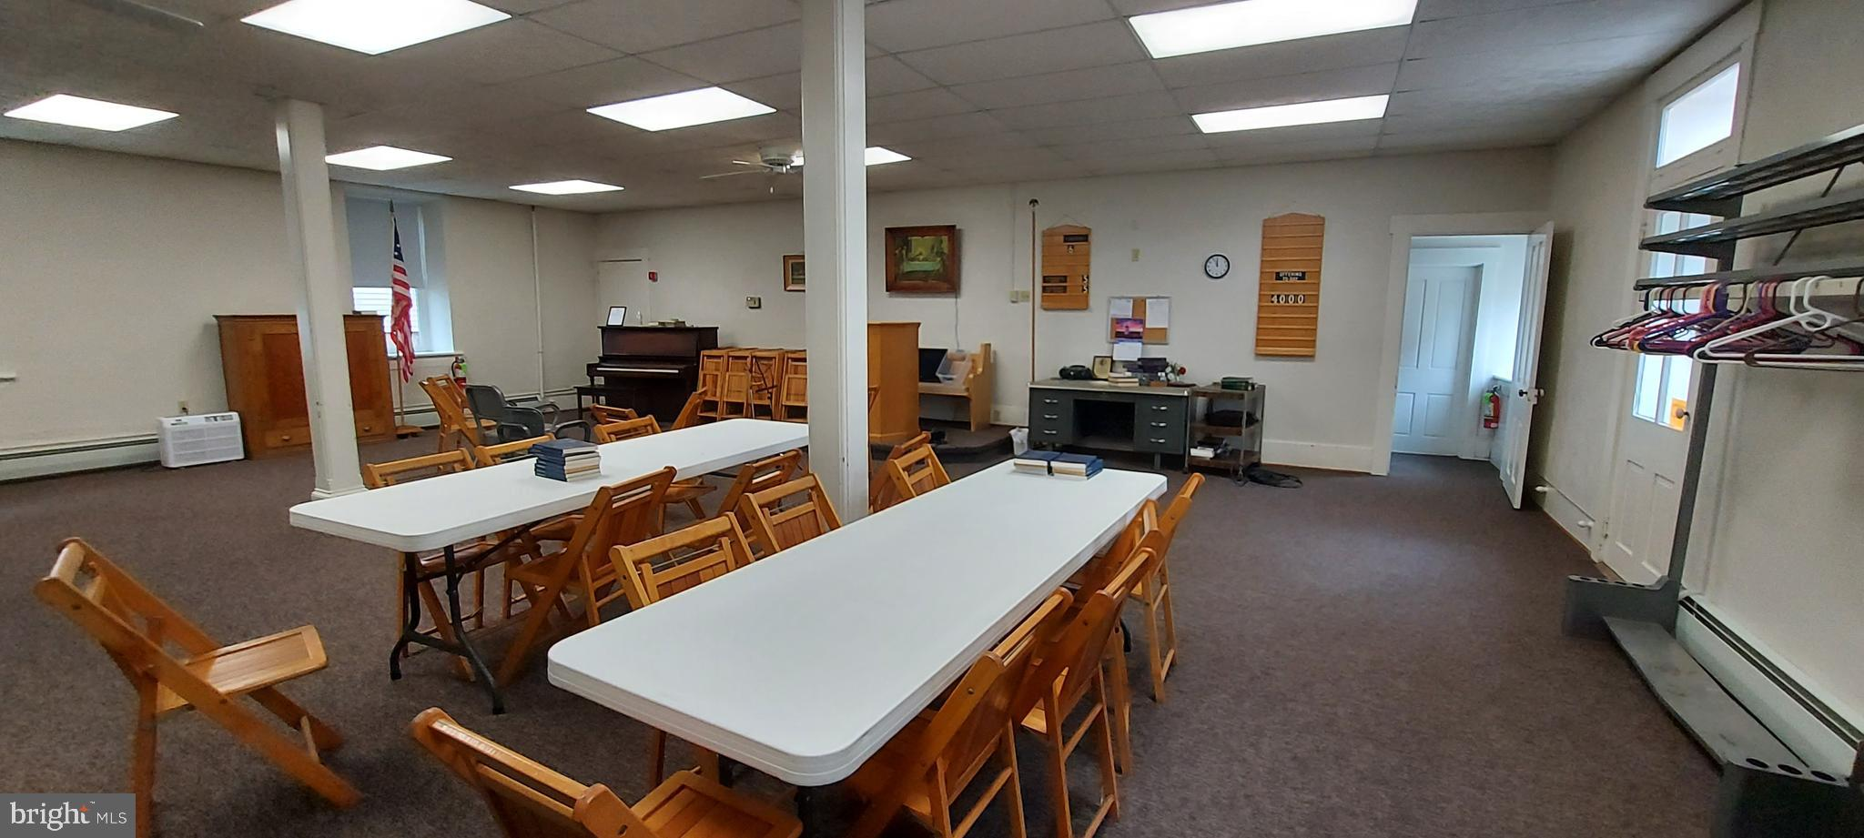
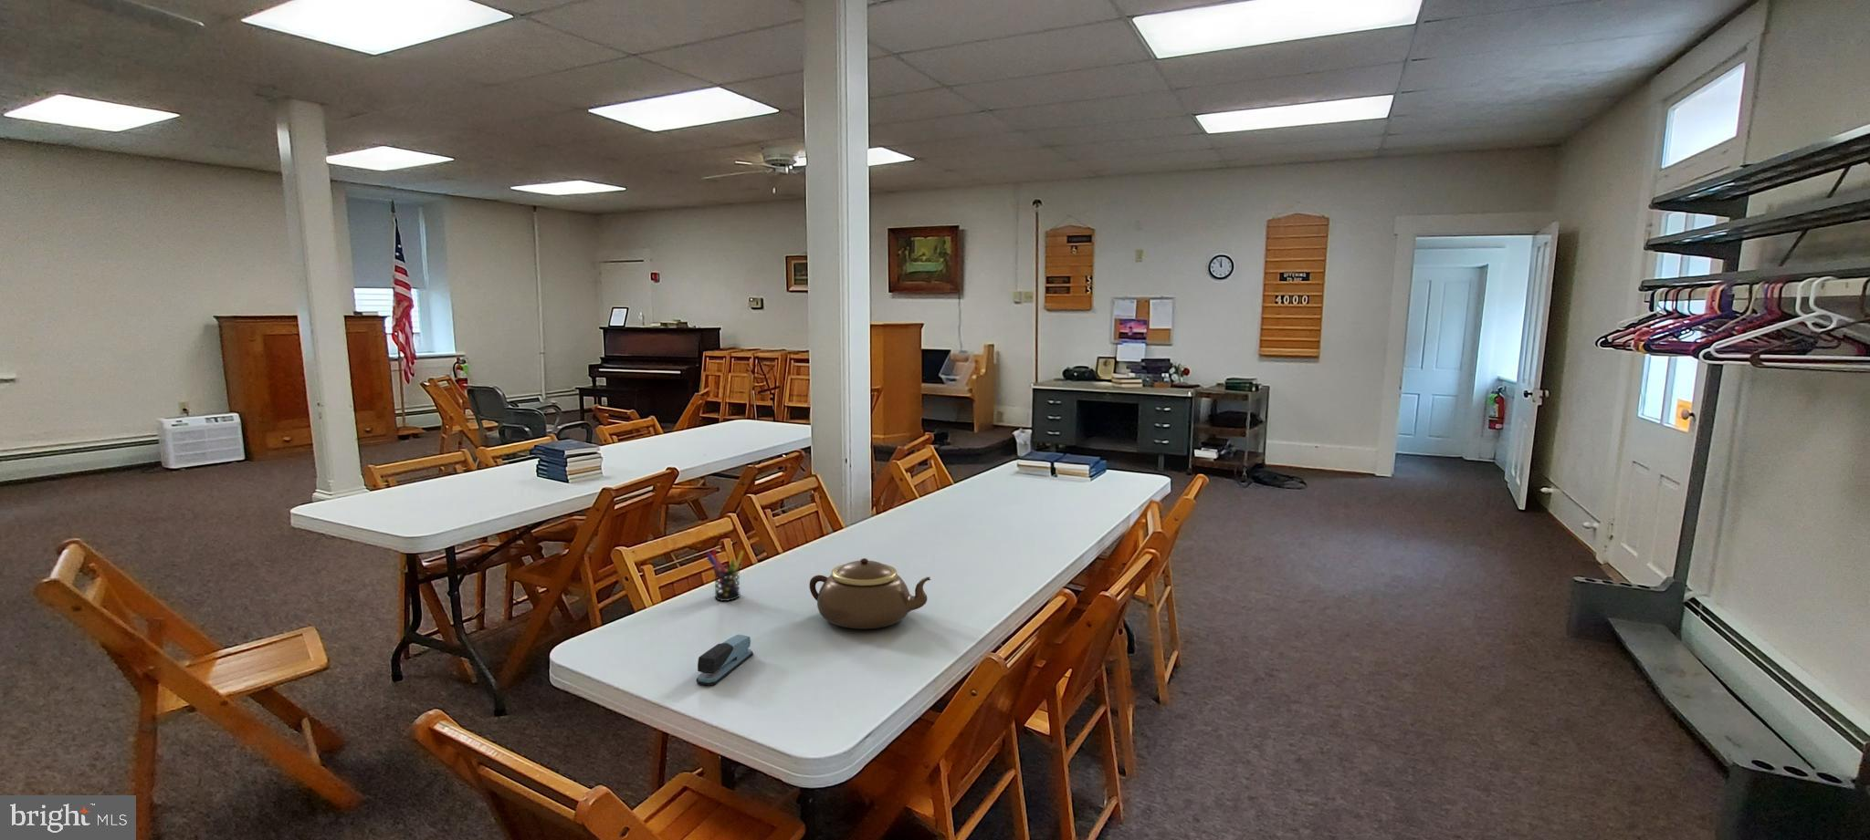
+ teapot [809,558,933,630]
+ pen holder [706,548,745,602]
+ stapler [695,634,754,686]
